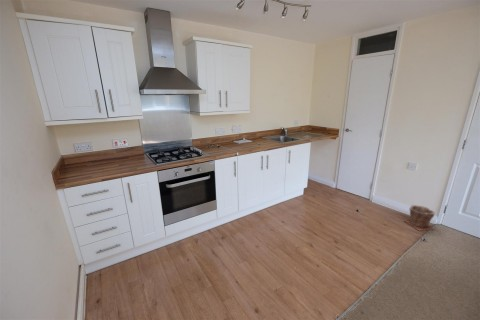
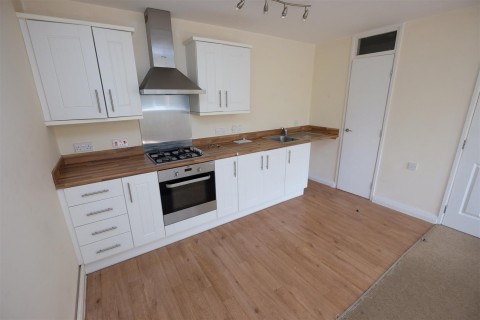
- plant pot [403,204,436,232]
